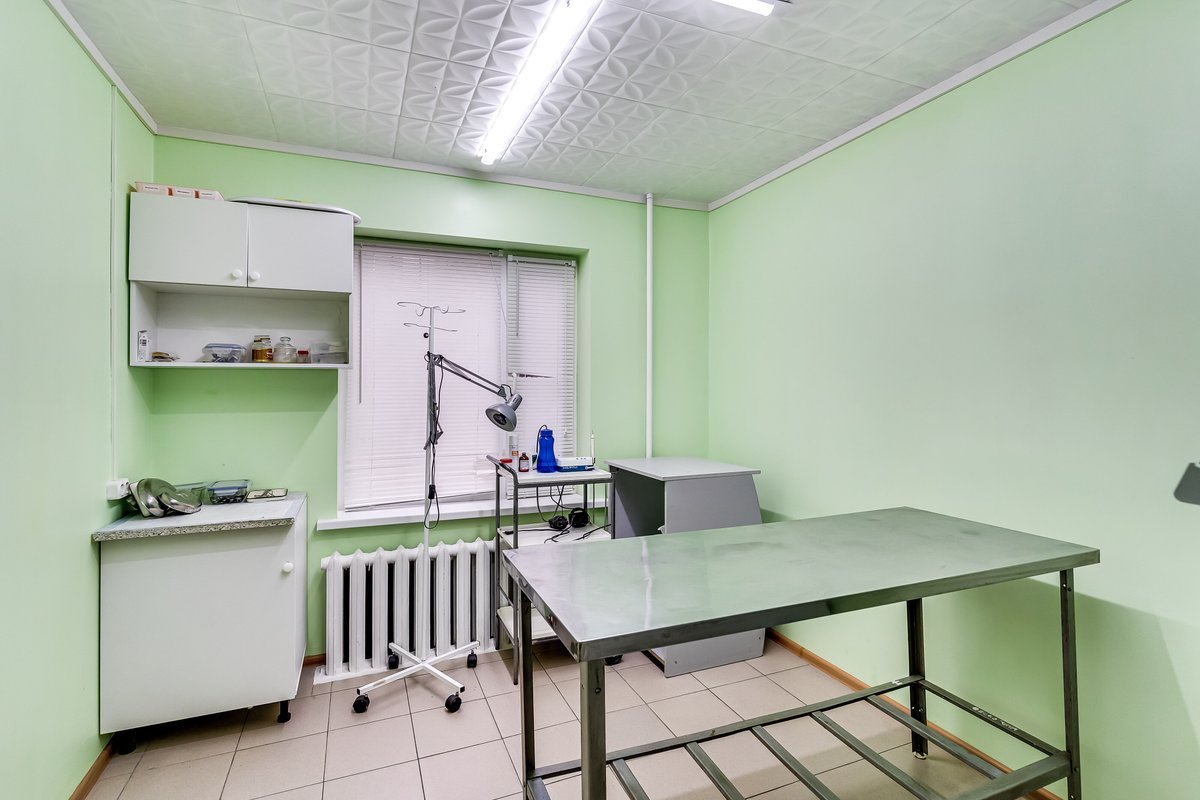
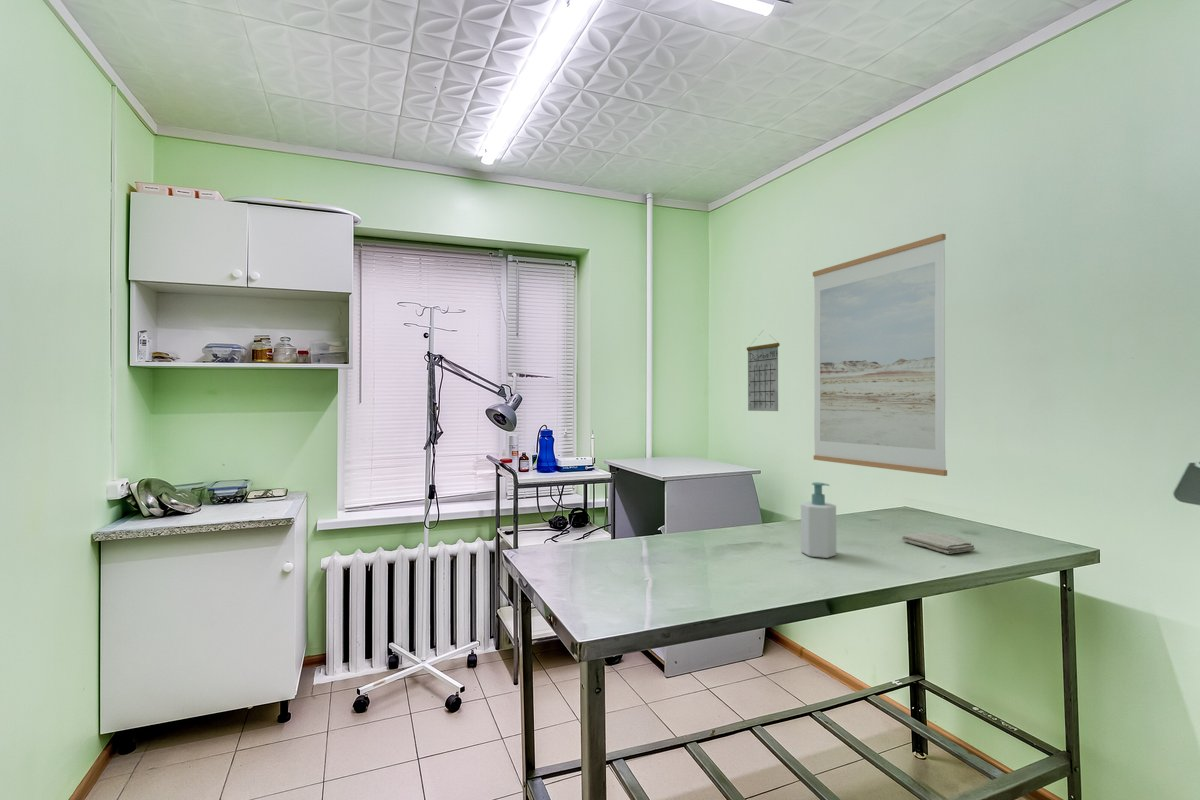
+ soap bottle [800,481,837,559]
+ washcloth [901,531,976,555]
+ calendar [746,331,781,412]
+ wall art [812,233,948,477]
